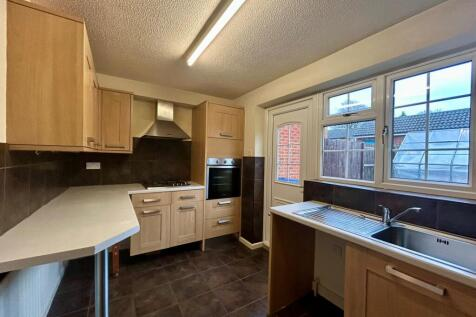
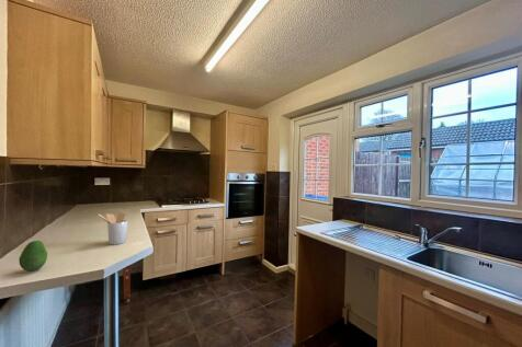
+ fruit [19,240,48,273]
+ utensil holder [98,211,129,245]
